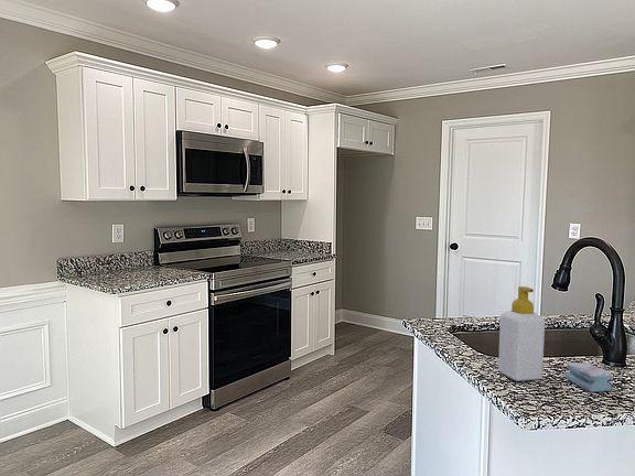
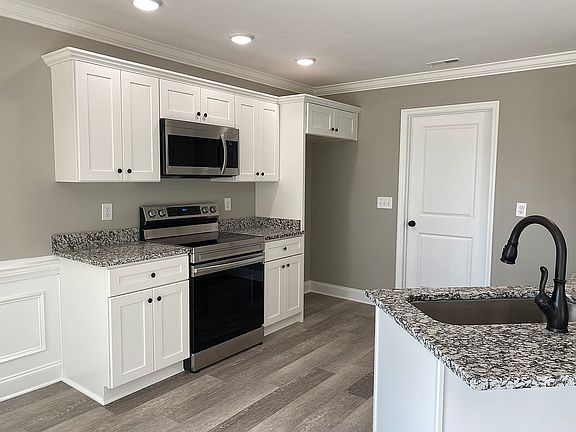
- sponge [564,361,613,393]
- soap bottle [497,285,546,382]
